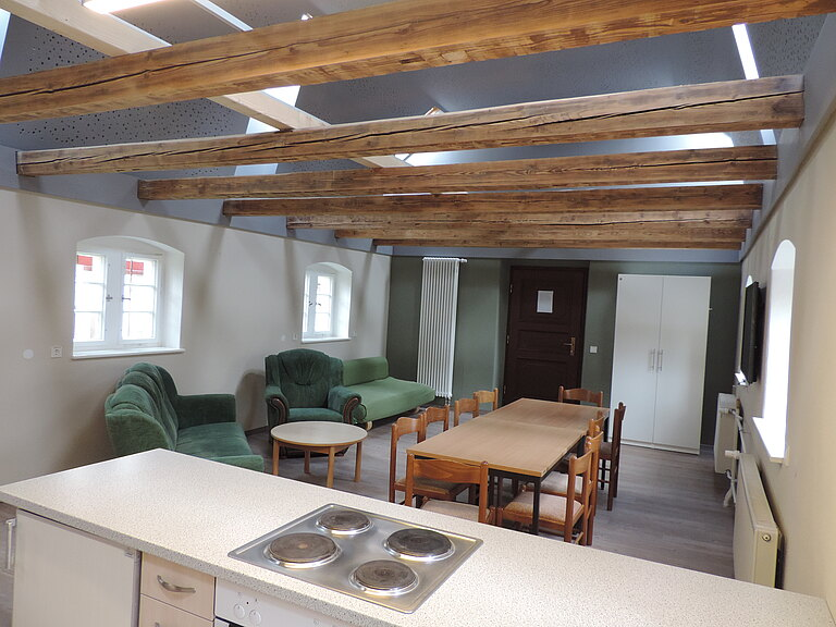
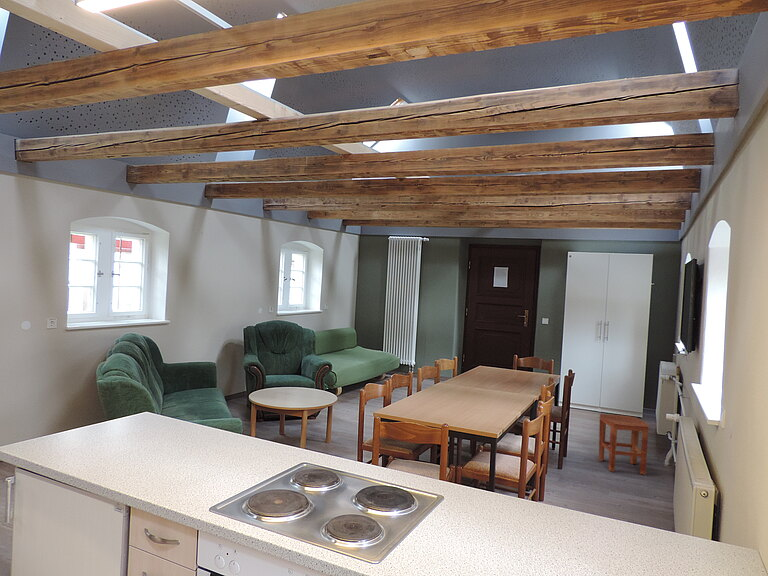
+ stool [598,413,649,476]
